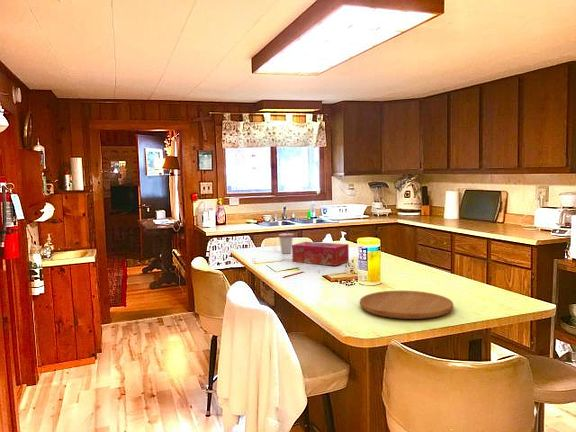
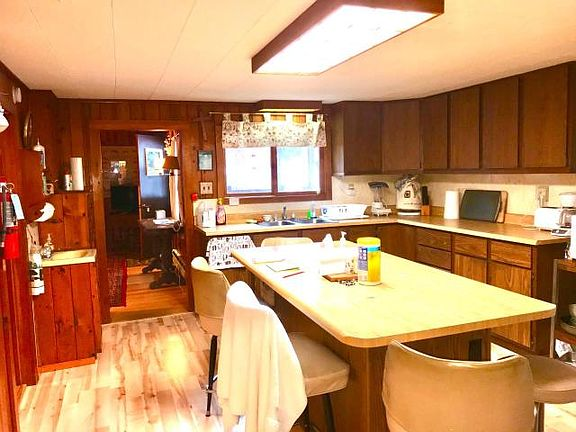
- cutting board [359,290,454,320]
- cup [277,229,295,255]
- tissue box [291,241,350,267]
